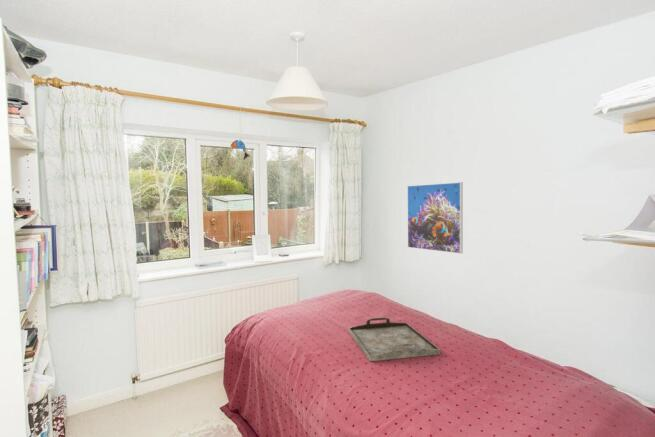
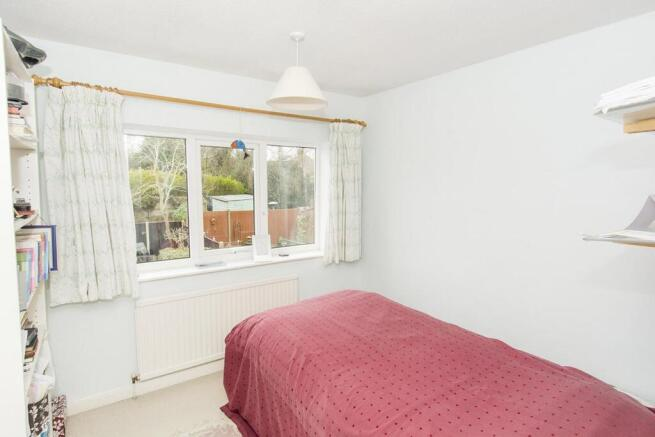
- serving tray [348,317,441,362]
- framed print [406,181,464,255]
